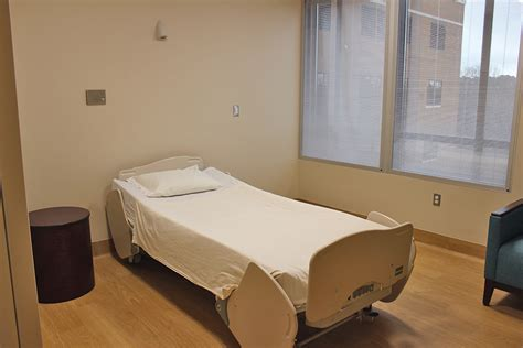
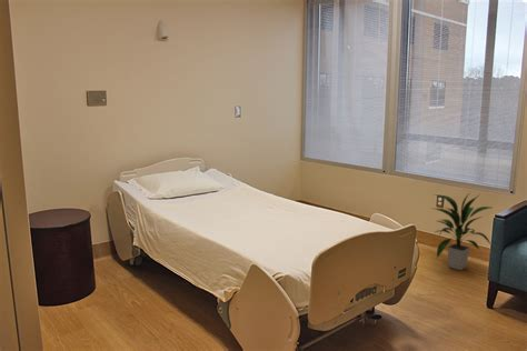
+ indoor plant [429,191,491,271]
